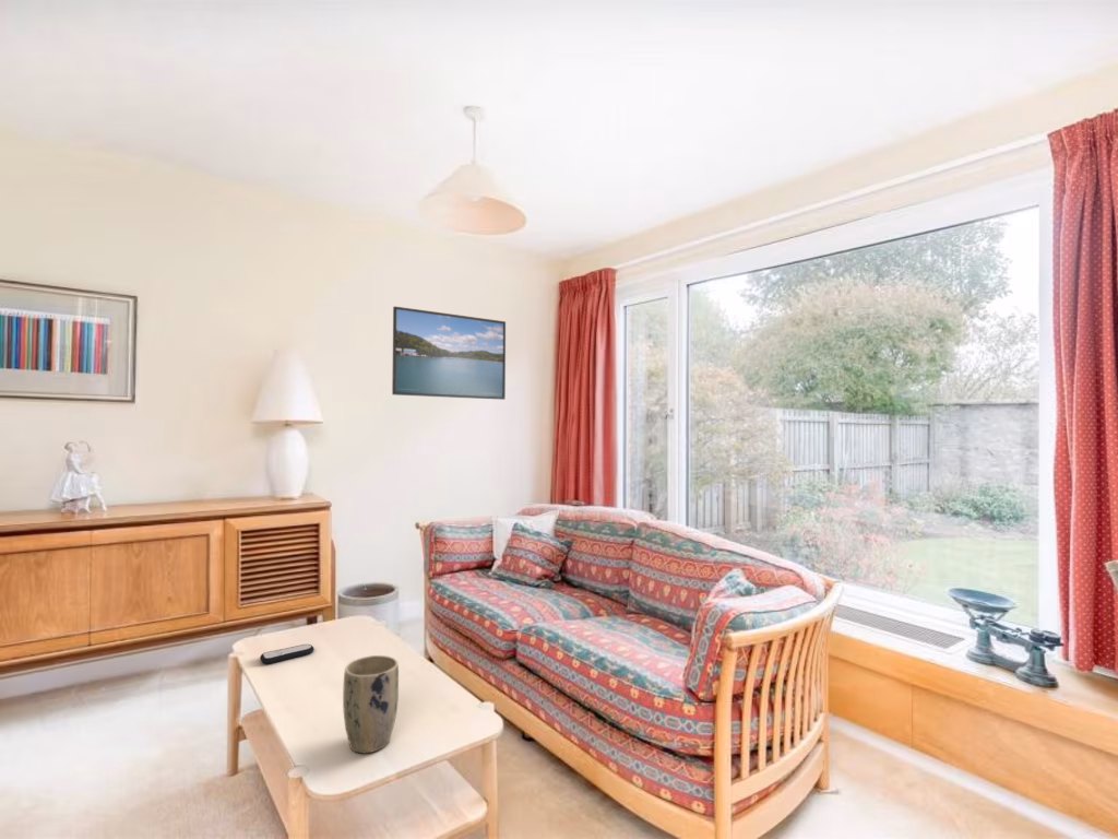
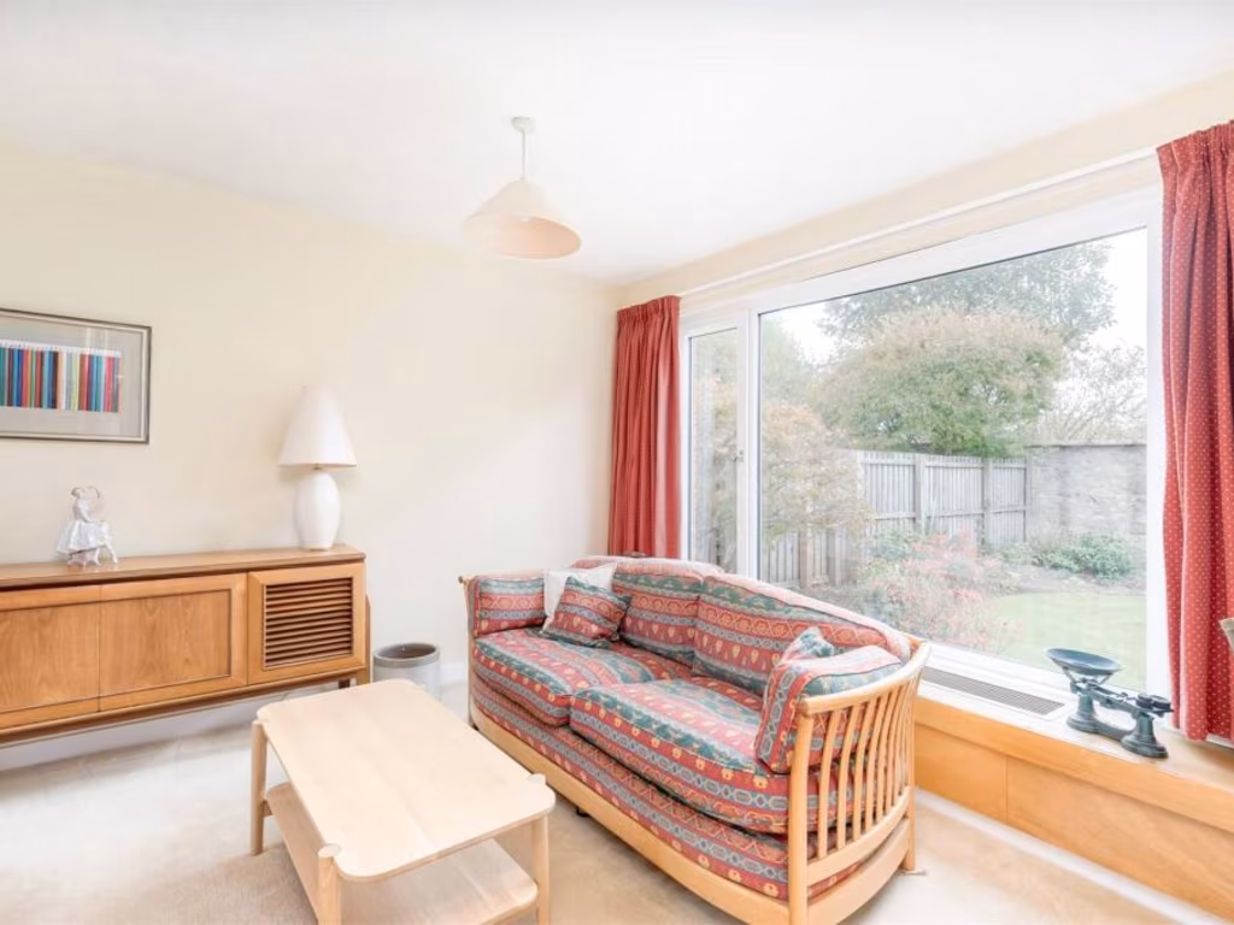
- remote control [259,643,316,665]
- plant pot [342,654,400,755]
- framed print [391,305,507,401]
